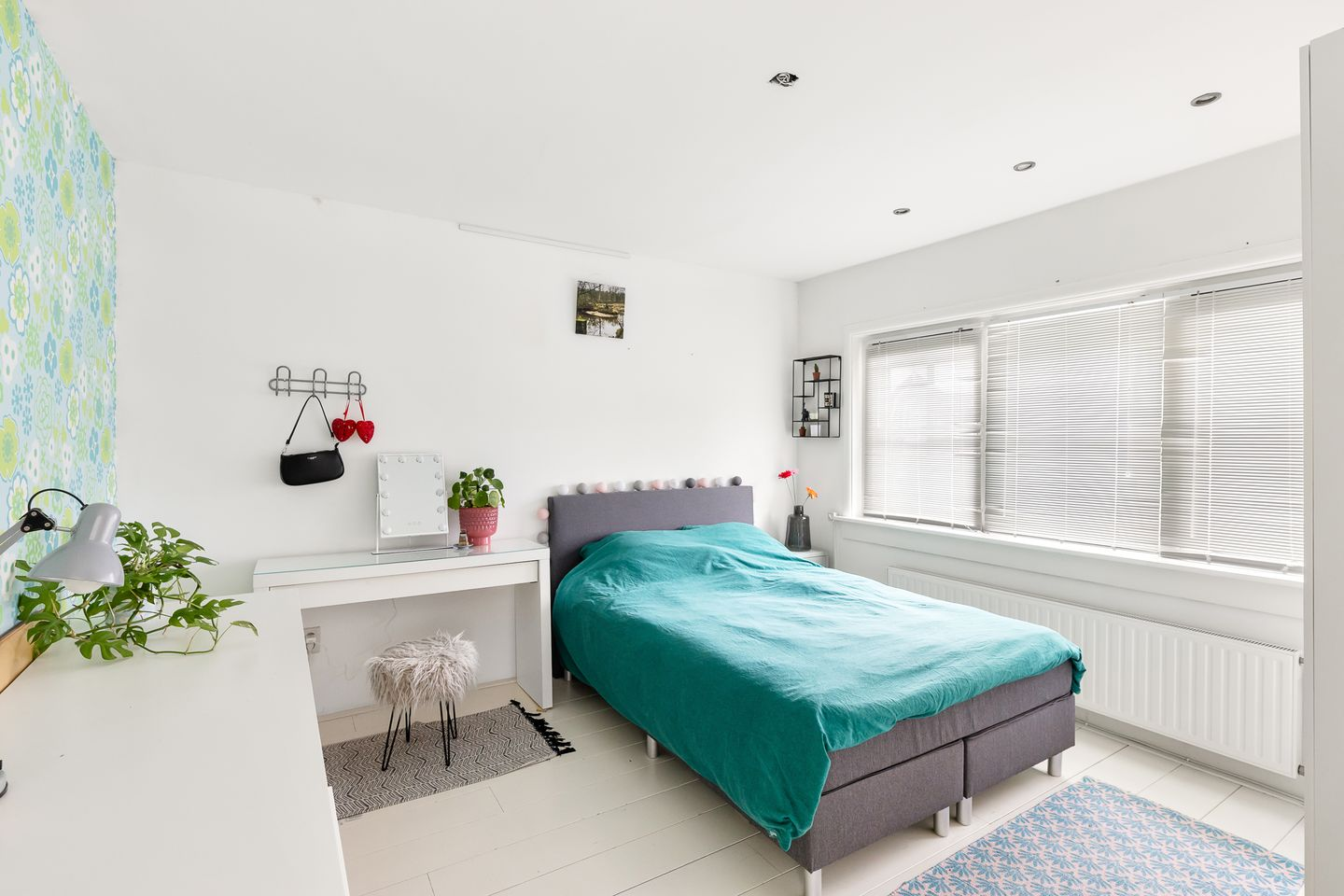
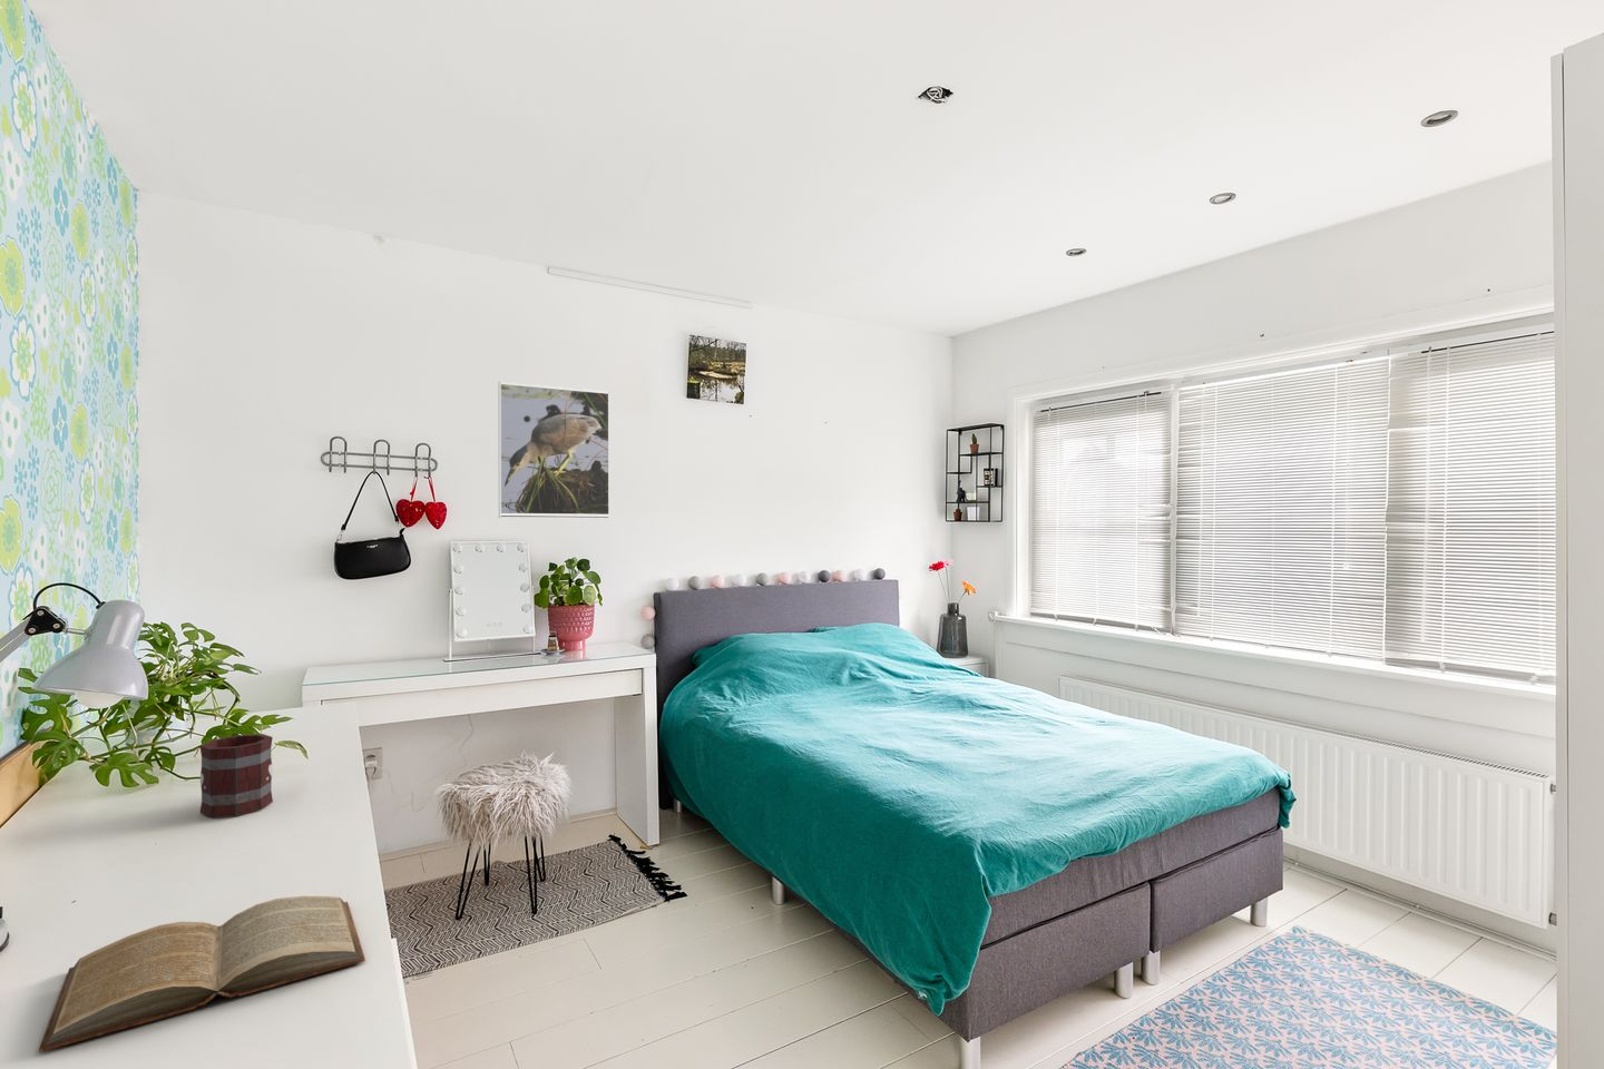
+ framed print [496,381,610,520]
+ book [38,895,366,1053]
+ mug [199,733,274,818]
